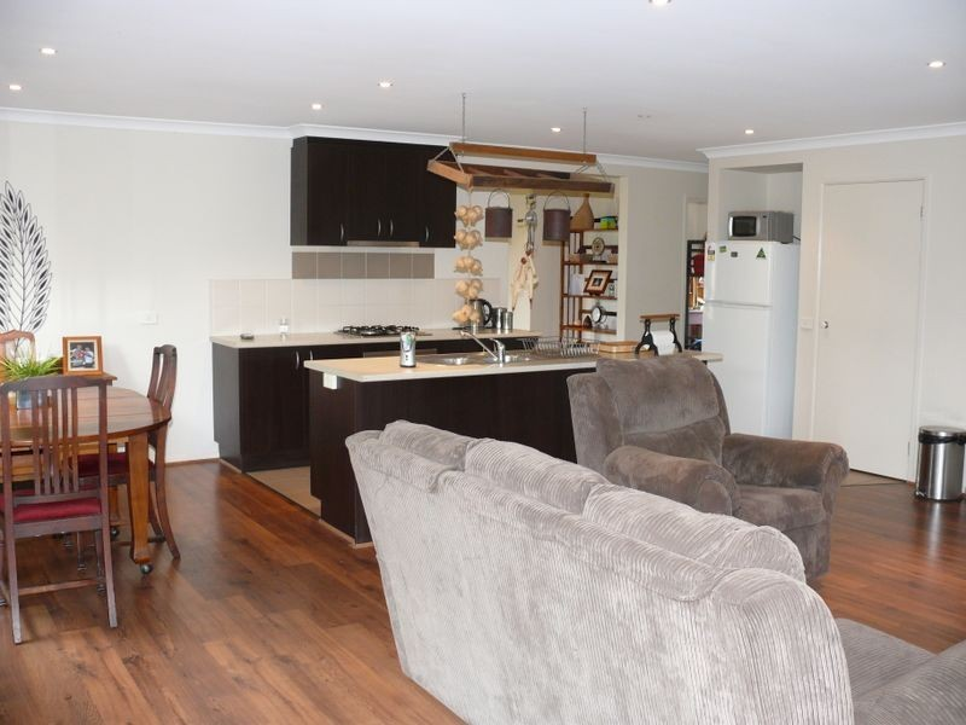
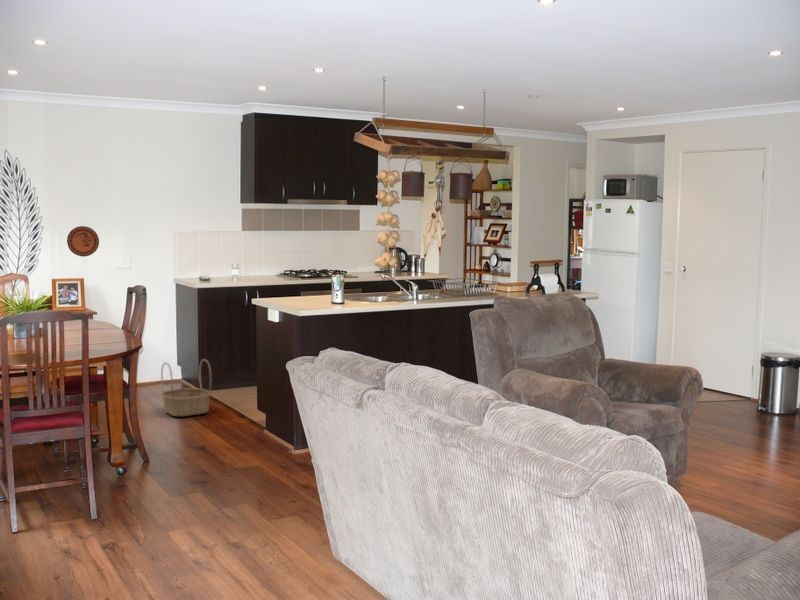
+ decorative plate [66,225,100,257]
+ basket [160,358,213,417]
